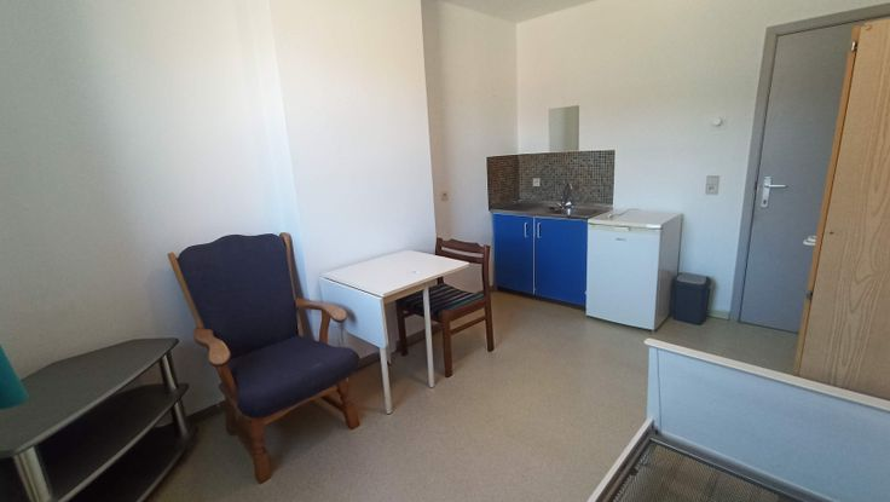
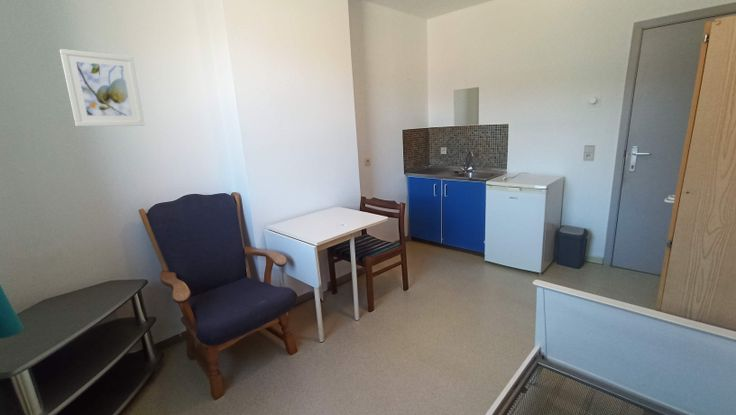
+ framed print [59,48,146,127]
